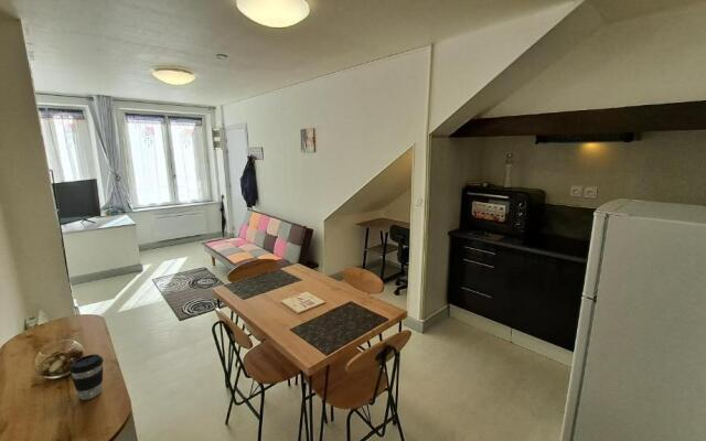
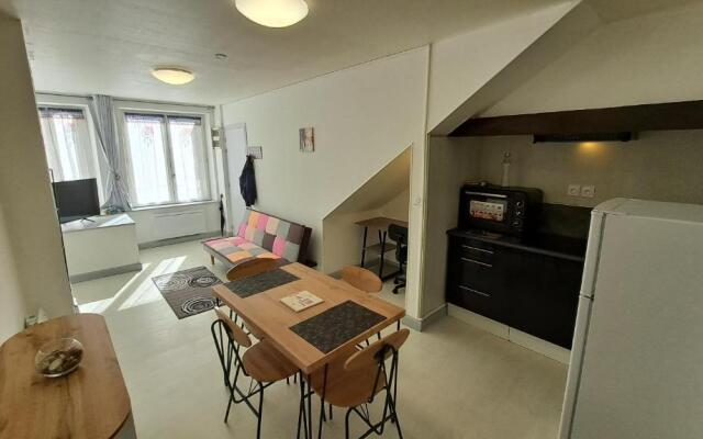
- coffee cup [68,354,105,400]
